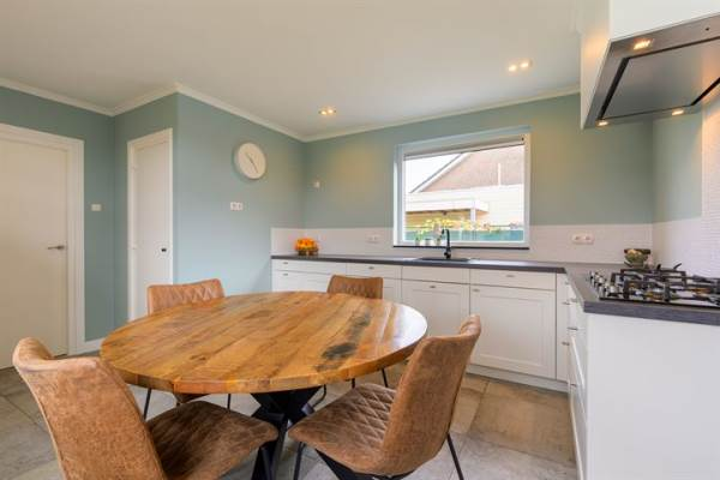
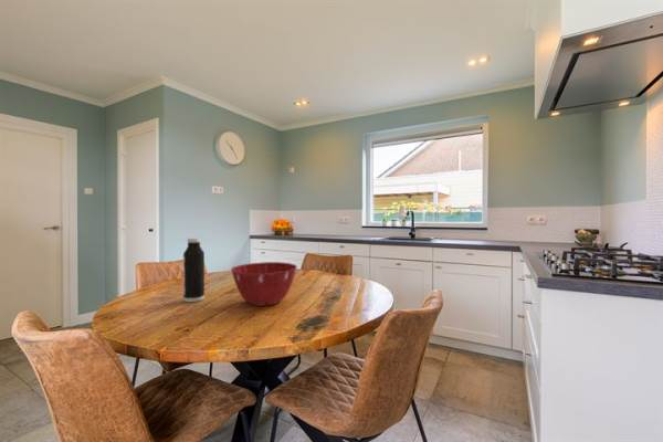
+ water bottle [182,236,206,303]
+ mixing bowl [230,261,298,307]
